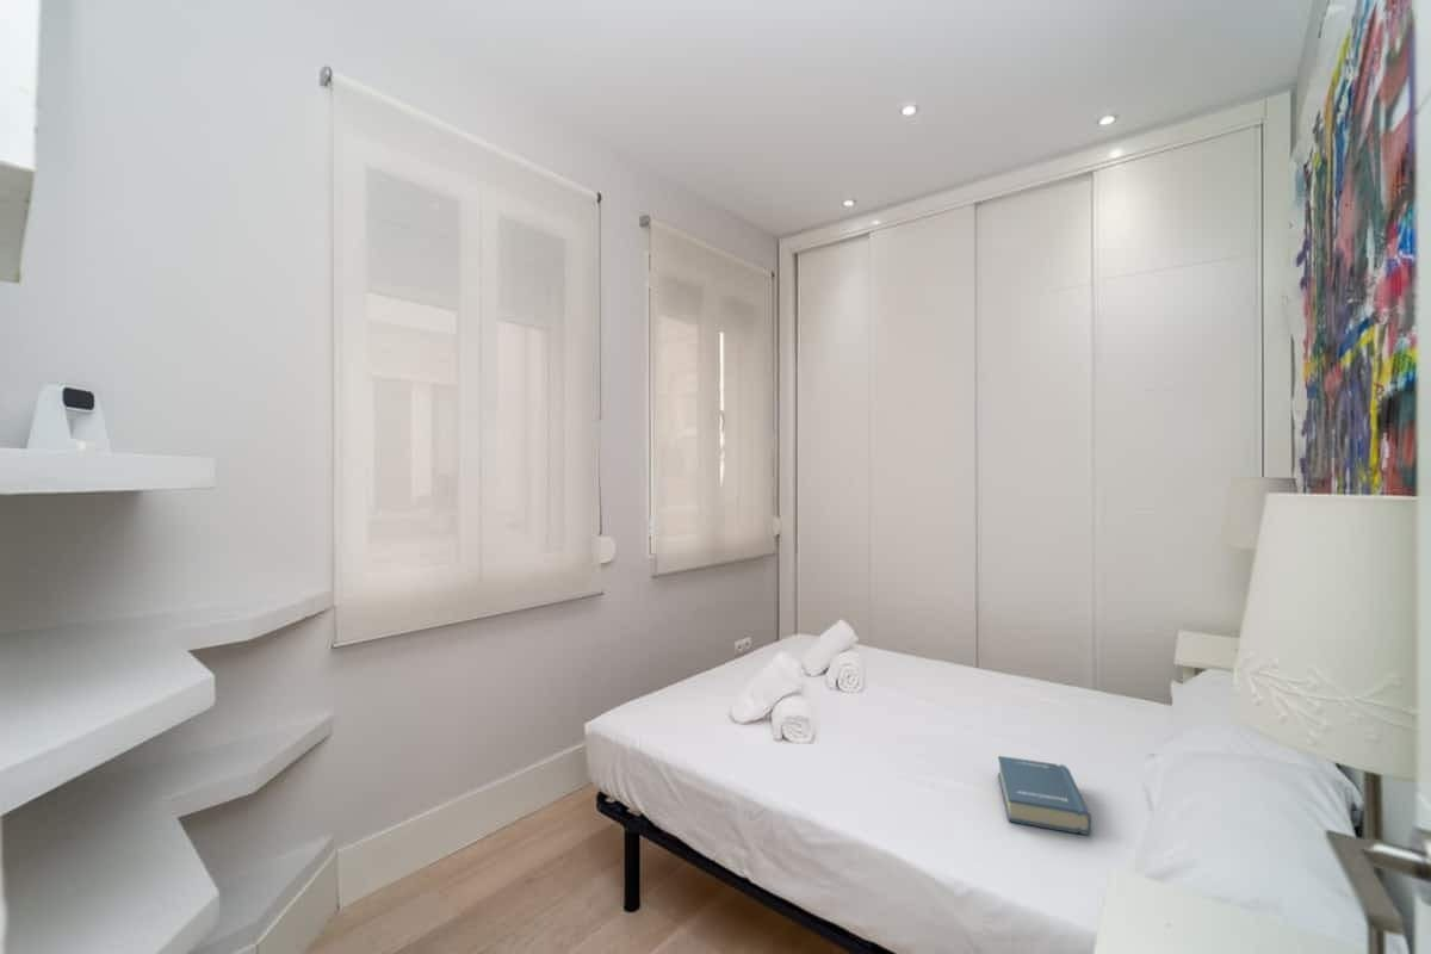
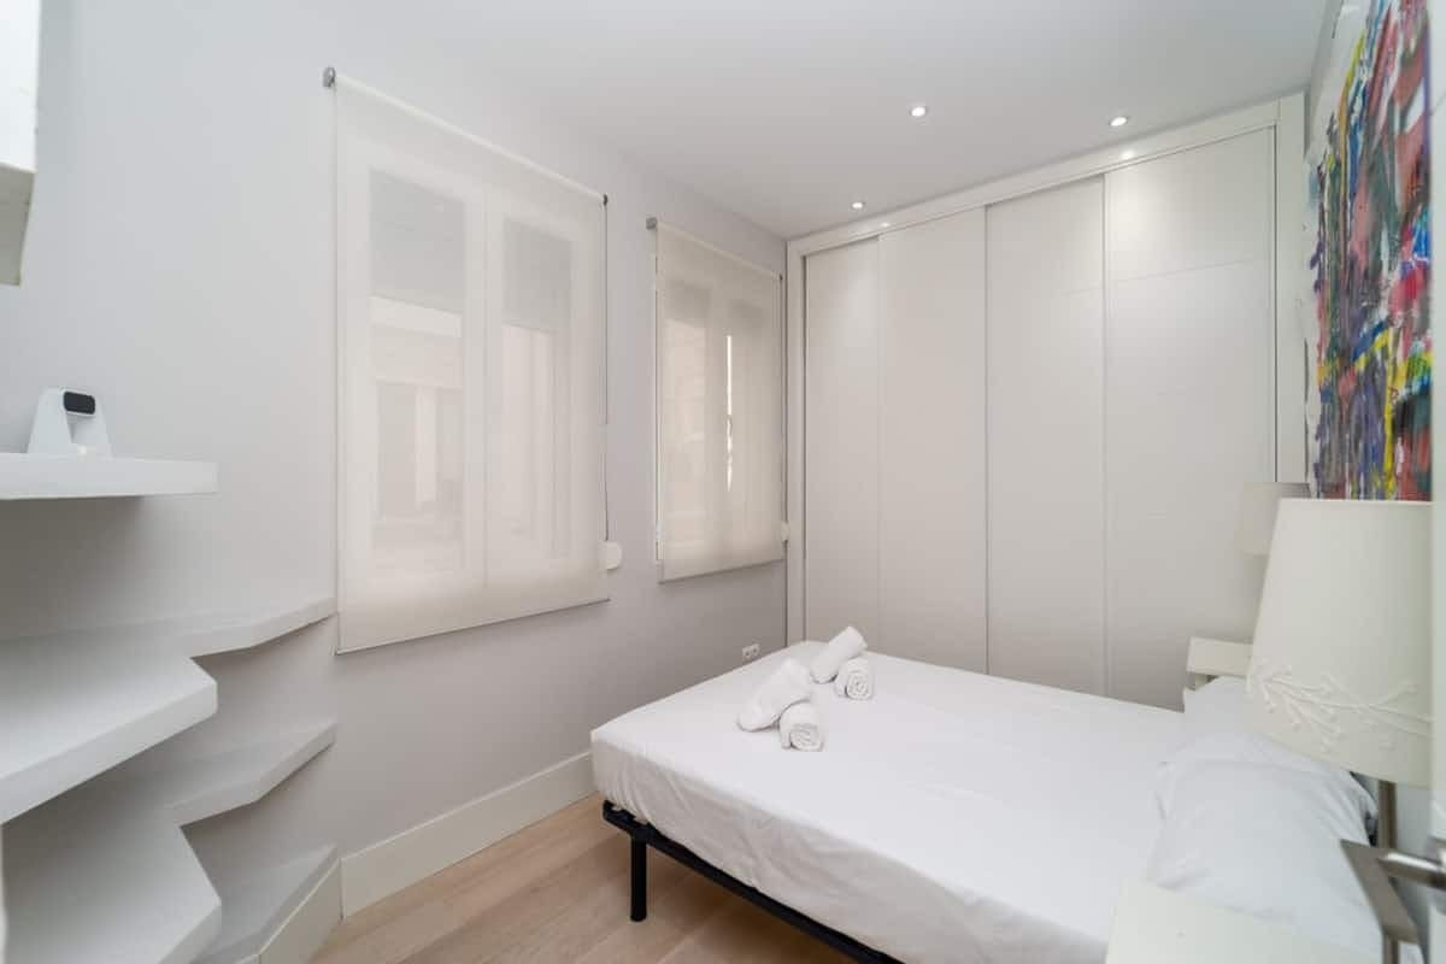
- hardback book [997,755,1092,836]
